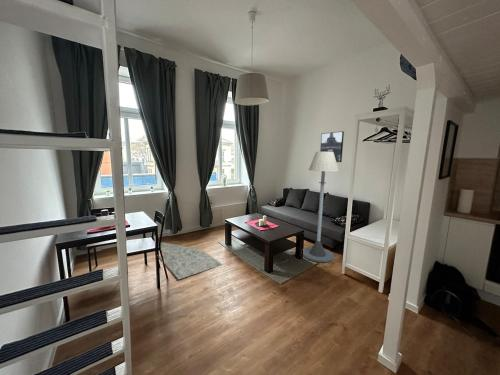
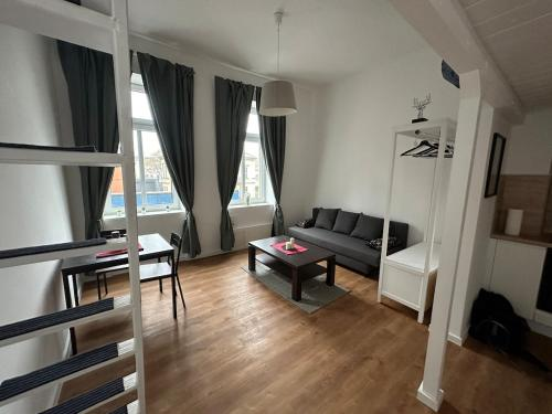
- floor lamp [302,151,340,263]
- rug [158,242,223,280]
- wall art [319,131,345,163]
